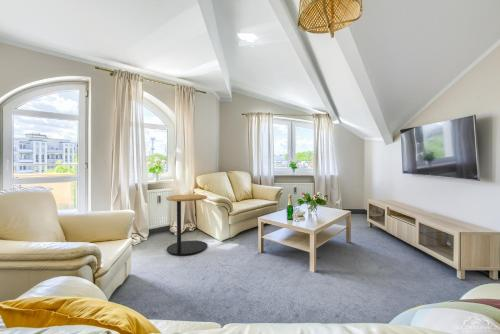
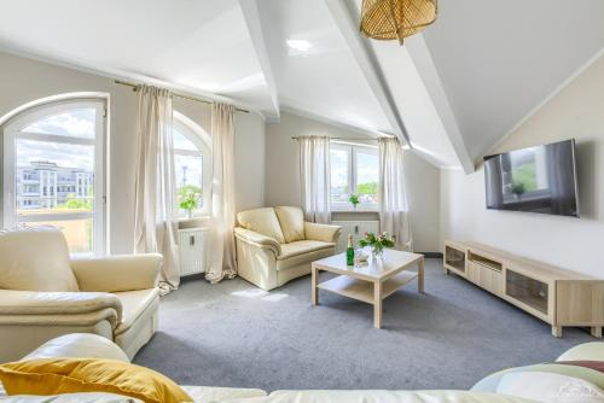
- side table [166,194,208,256]
